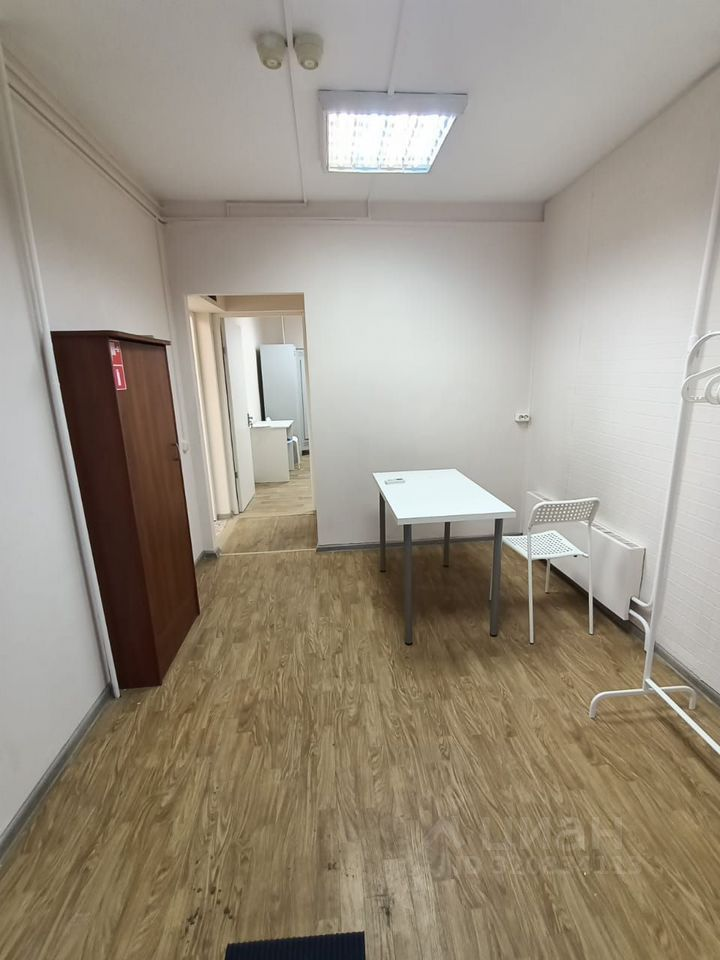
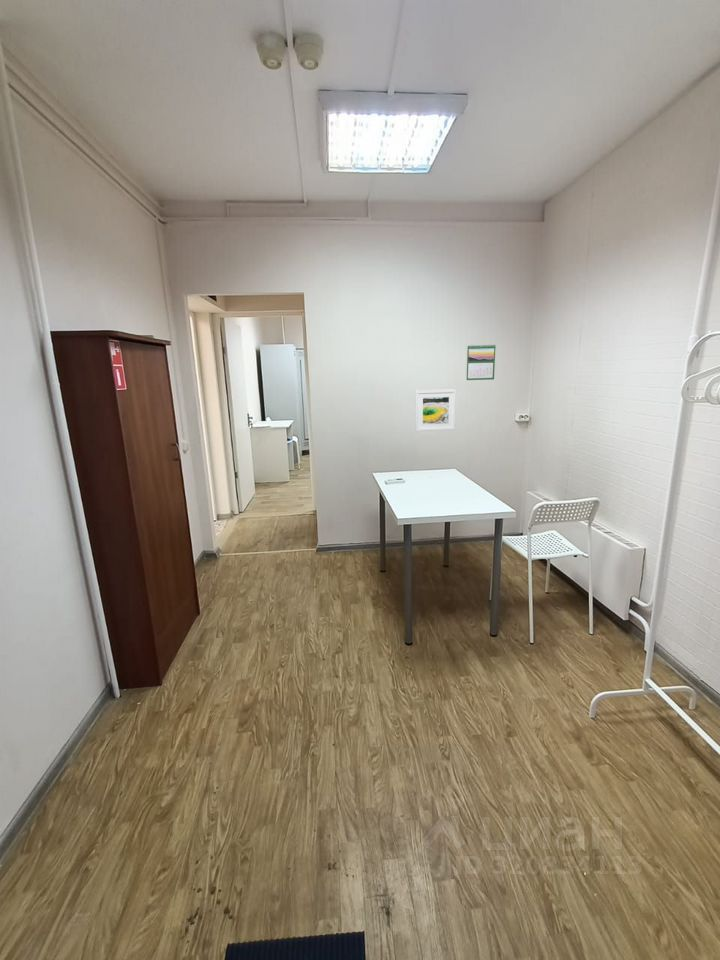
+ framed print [414,388,457,432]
+ calendar [465,343,497,381]
